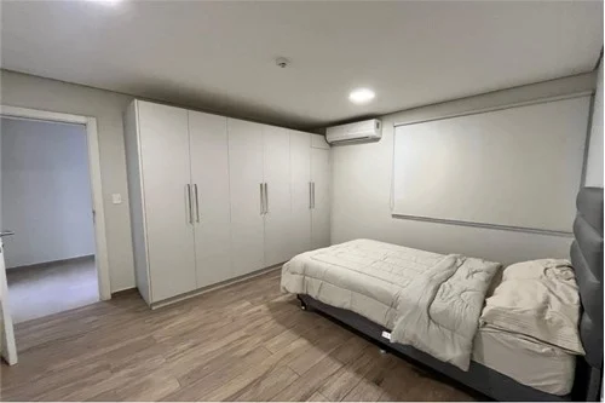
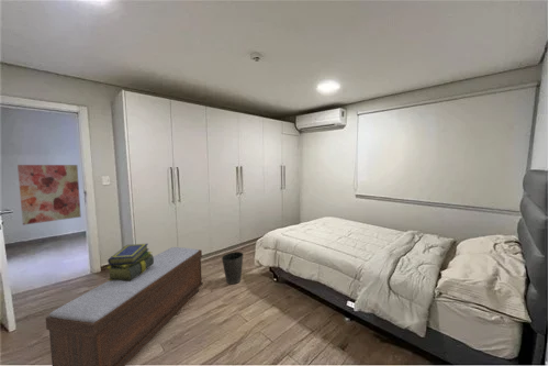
+ wall art [16,164,82,226]
+ bench [45,246,204,366]
+ stack of books [105,243,154,281]
+ waste basket [221,251,245,286]
